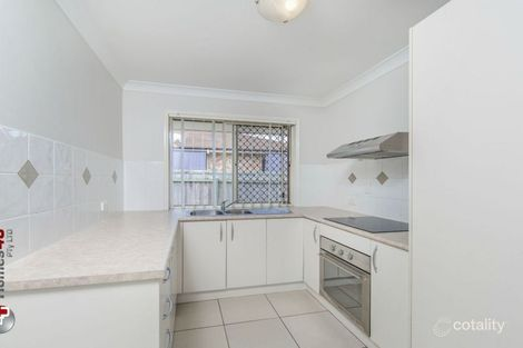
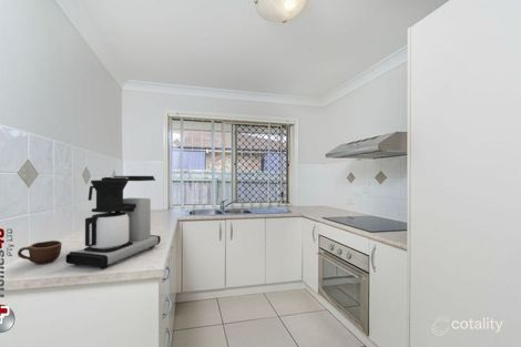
+ coffee maker [64,175,162,269]
+ mug [17,239,63,266]
